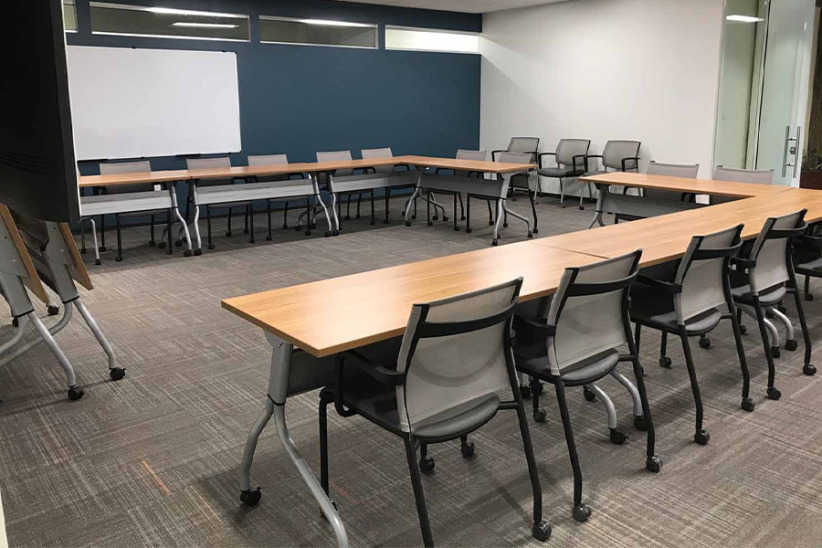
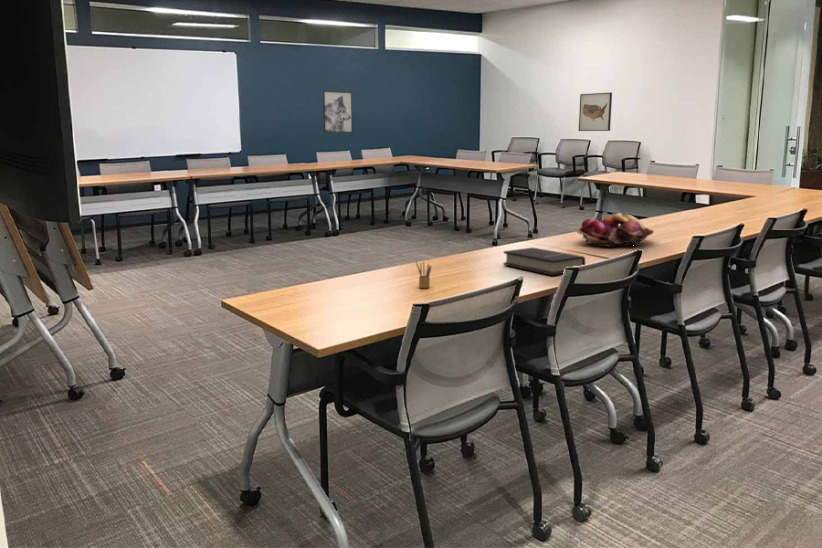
+ fruit basket [575,212,655,248]
+ book [502,247,586,276]
+ wall art [578,92,613,132]
+ pencil box [415,261,433,289]
+ wall art [322,90,353,133]
